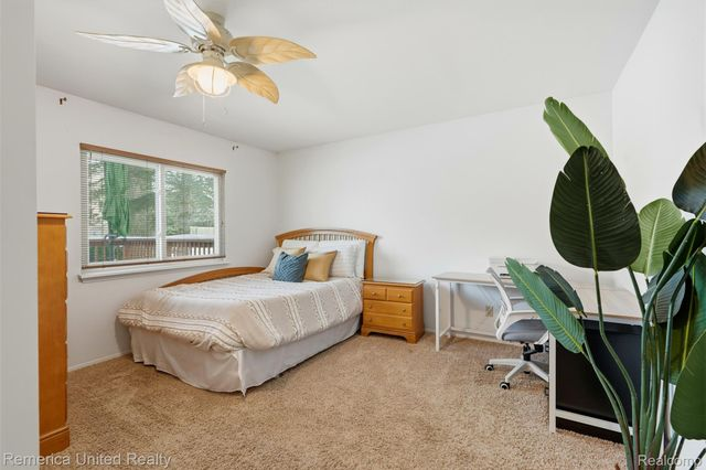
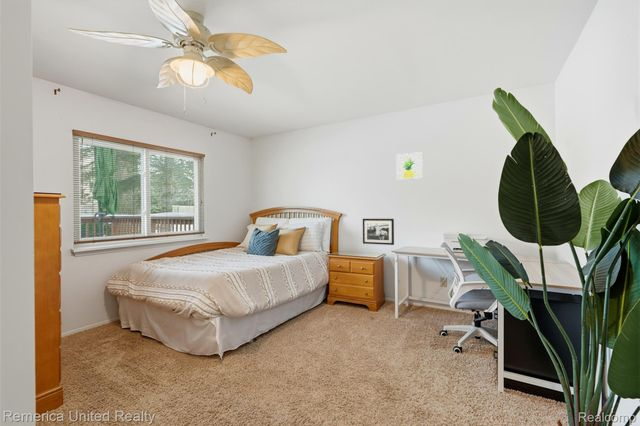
+ picture frame [362,218,395,246]
+ wall art [395,151,424,181]
